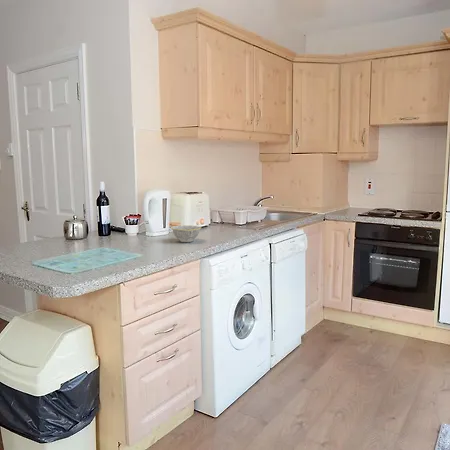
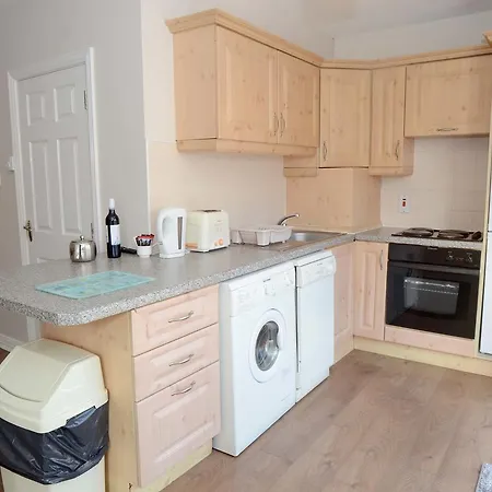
- bowl [170,224,202,243]
